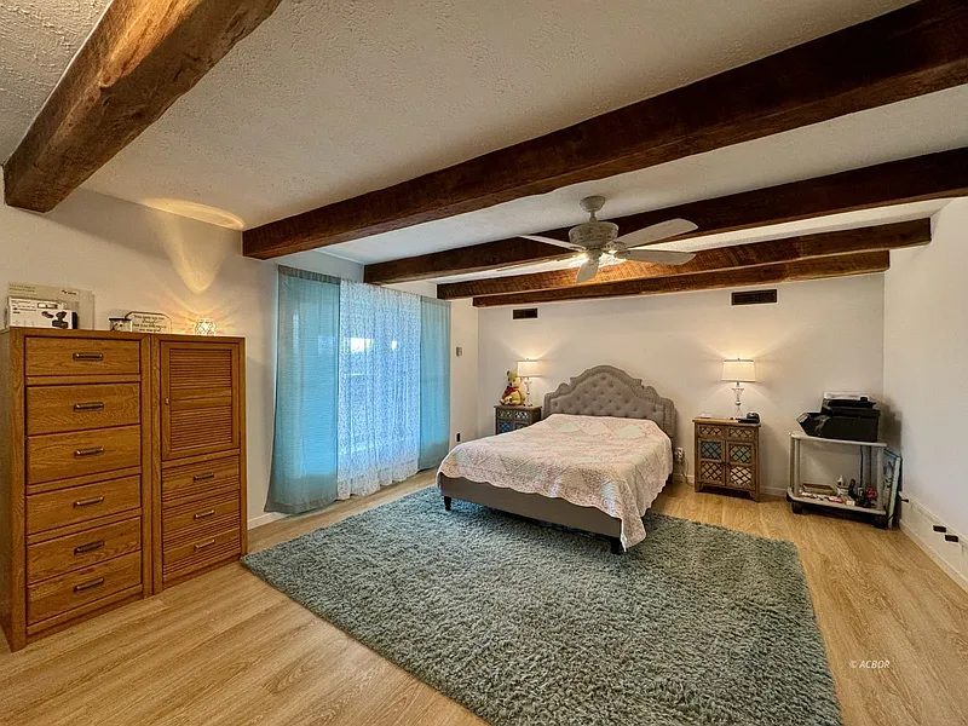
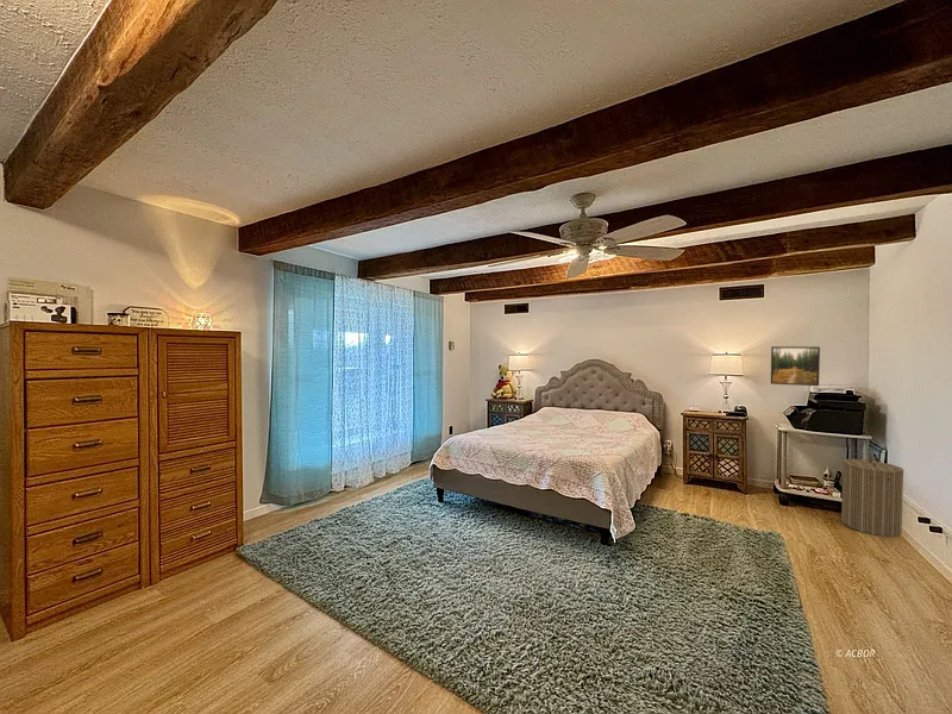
+ laundry hamper [840,453,906,538]
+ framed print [770,345,821,387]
